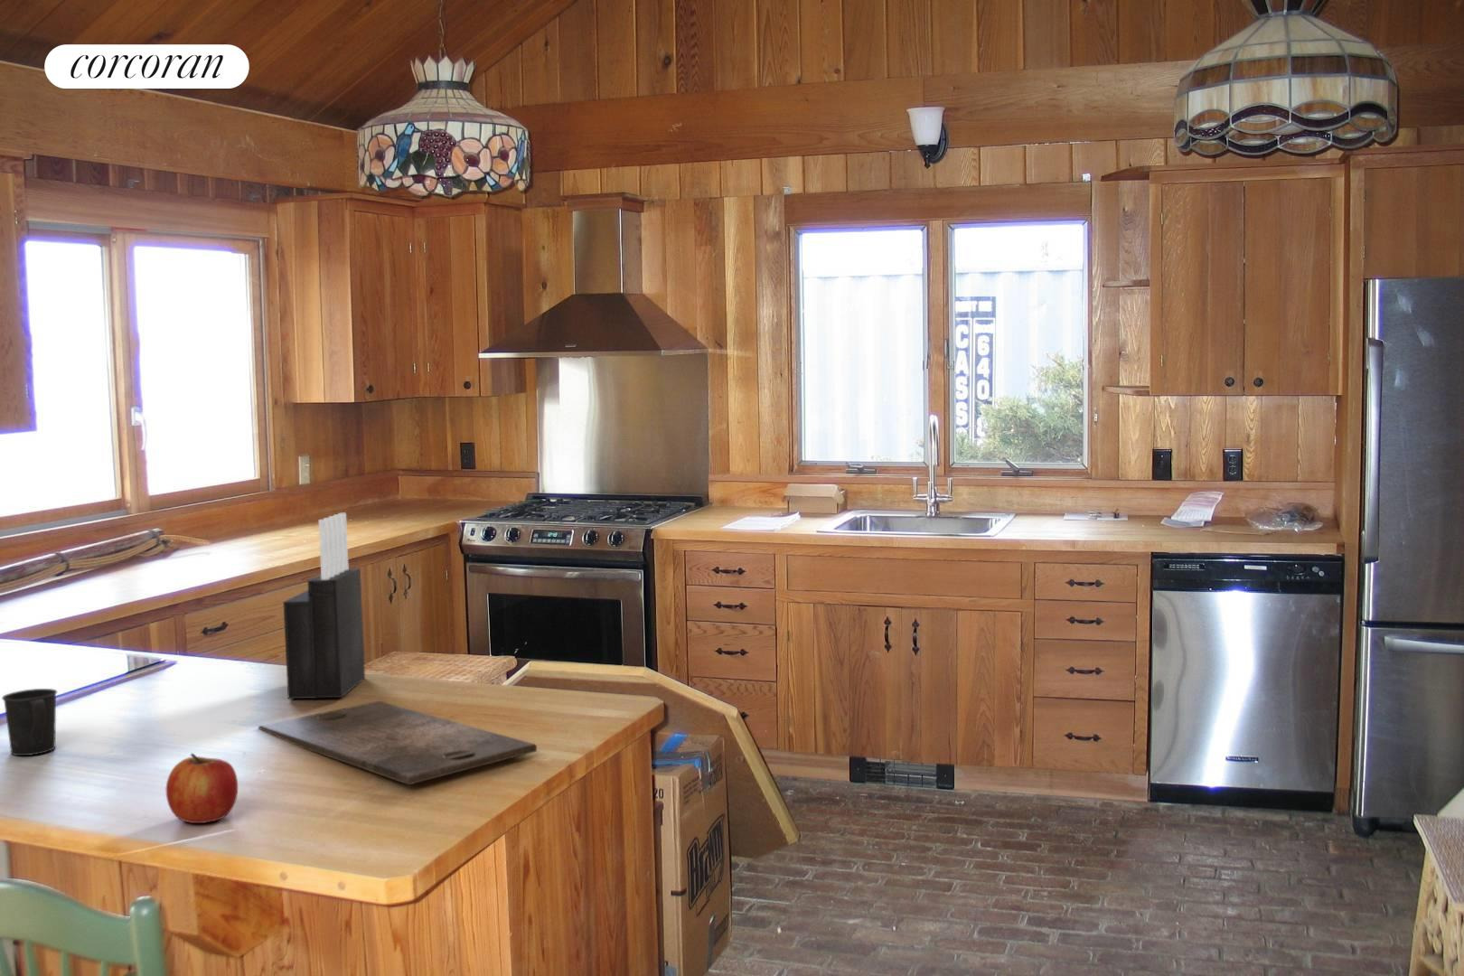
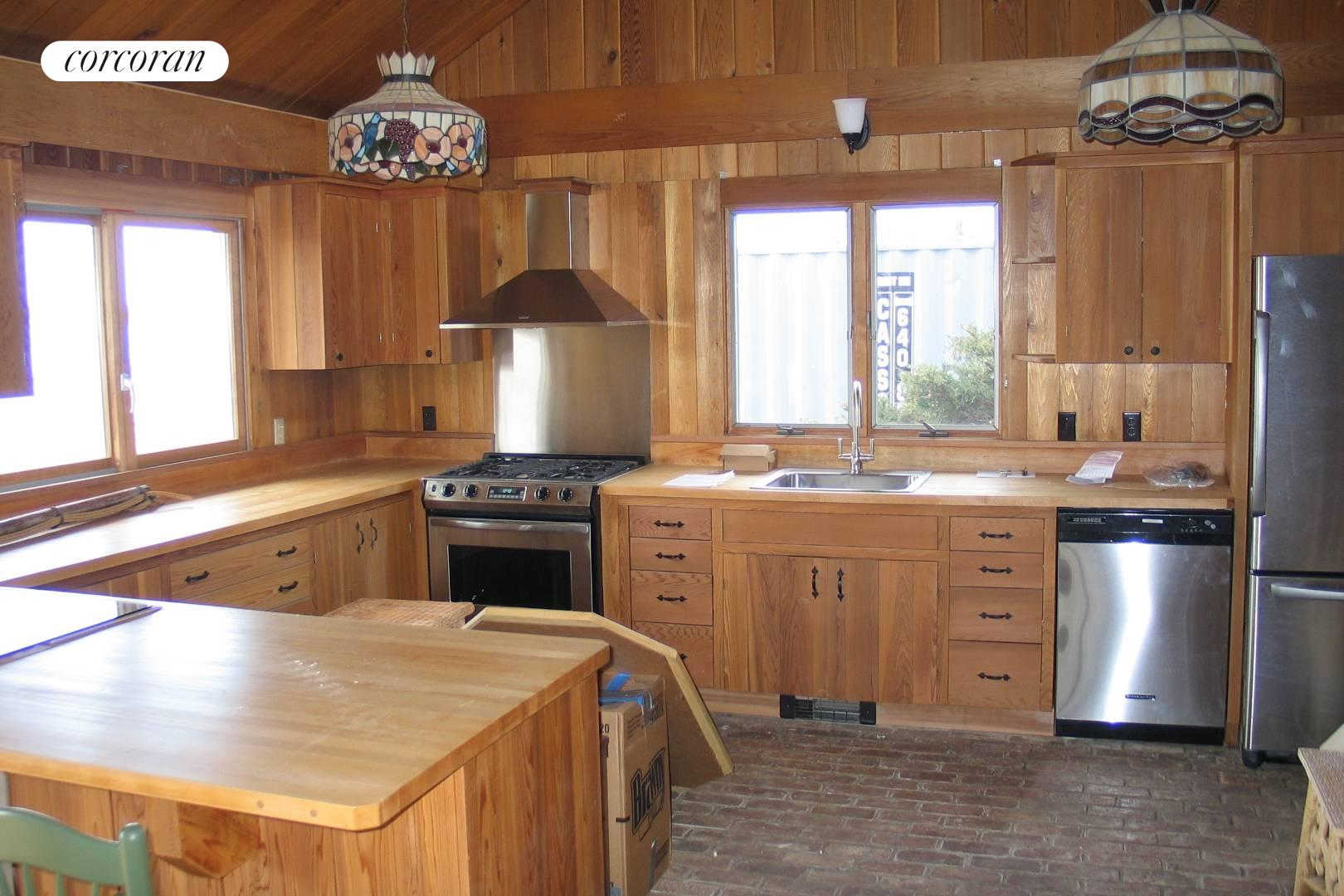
- knife block [283,512,366,700]
- cutting board [257,700,538,785]
- apple [166,753,239,825]
- mug [1,687,58,756]
